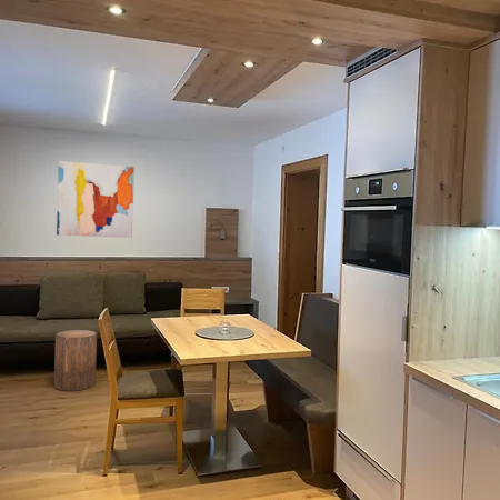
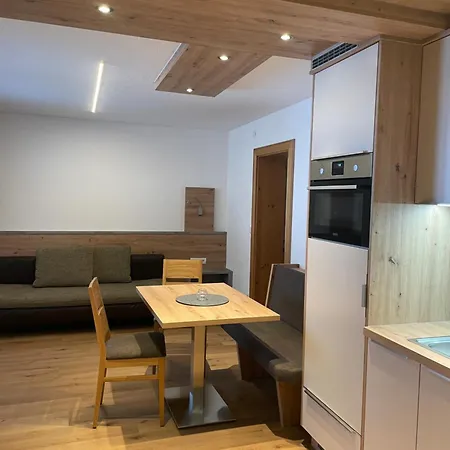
- stool [53,329,98,392]
- wall art [56,160,136,239]
